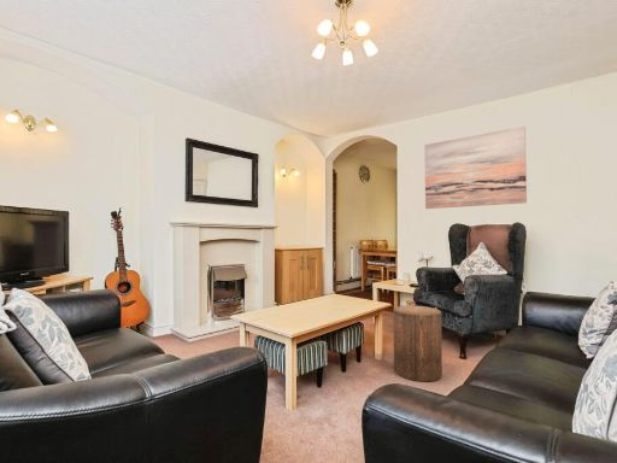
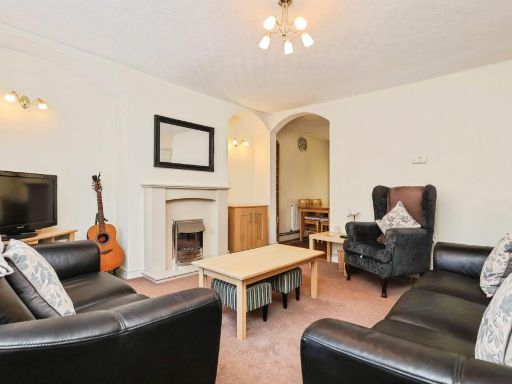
- wall art [423,125,528,210]
- stool [392,305,443,382]
